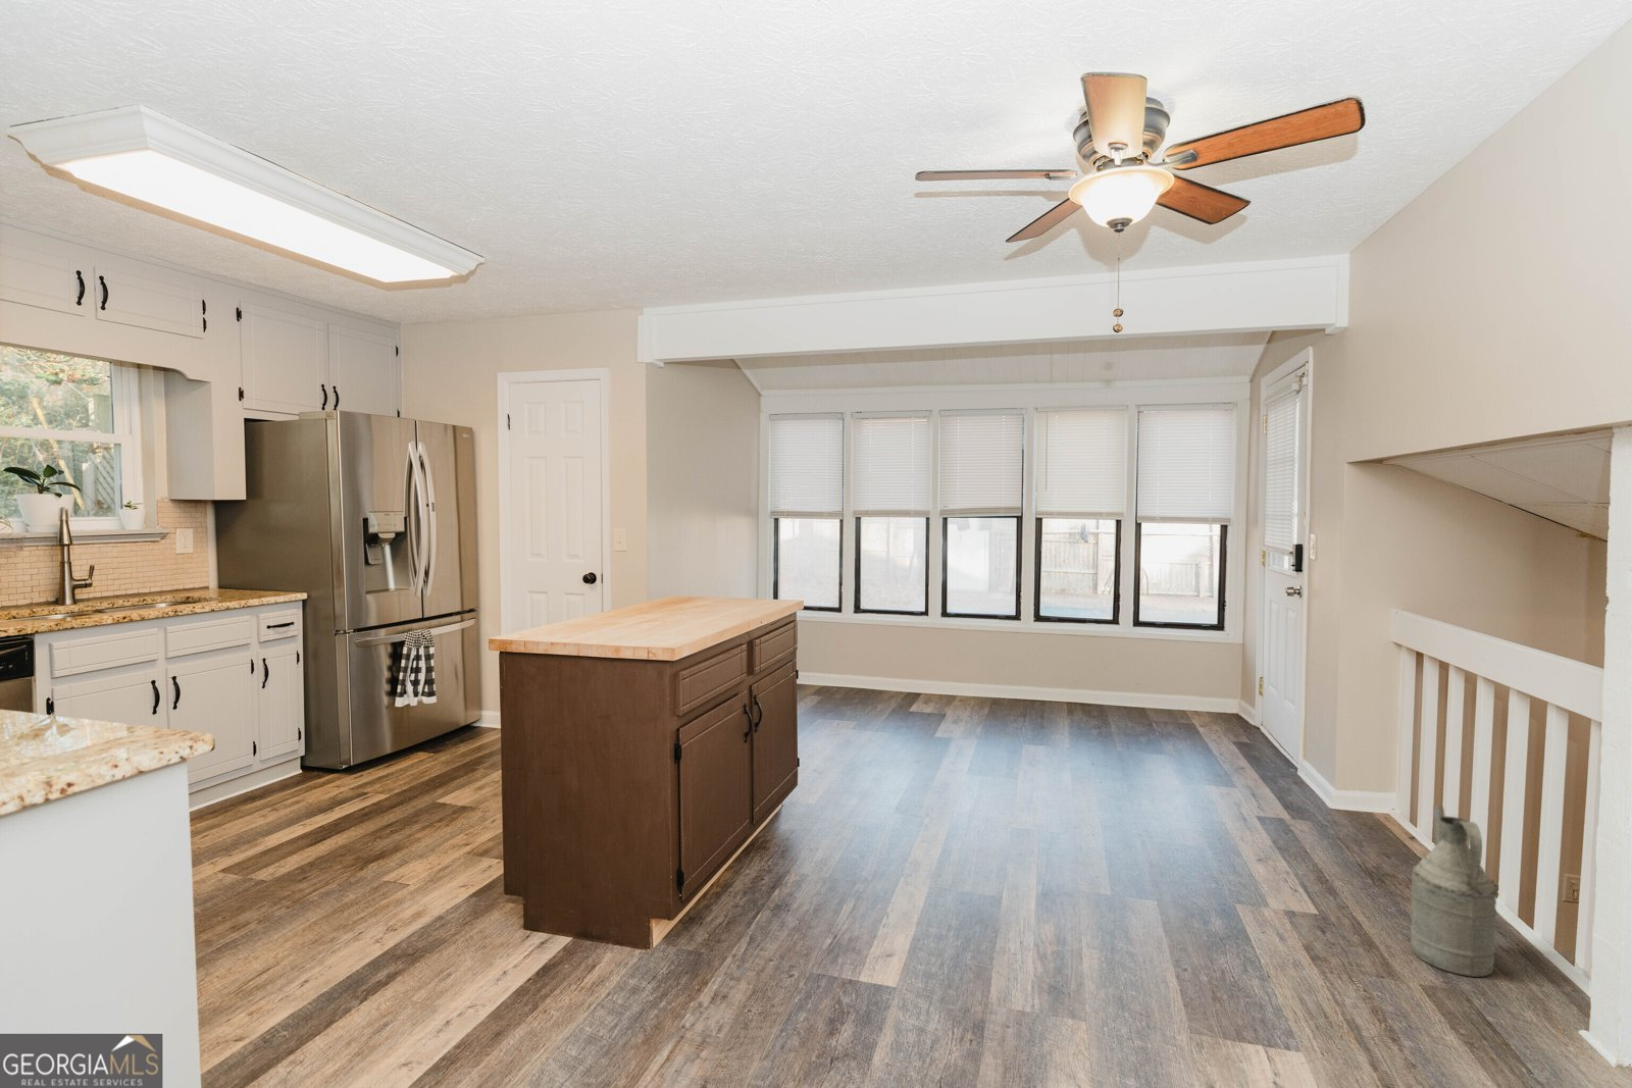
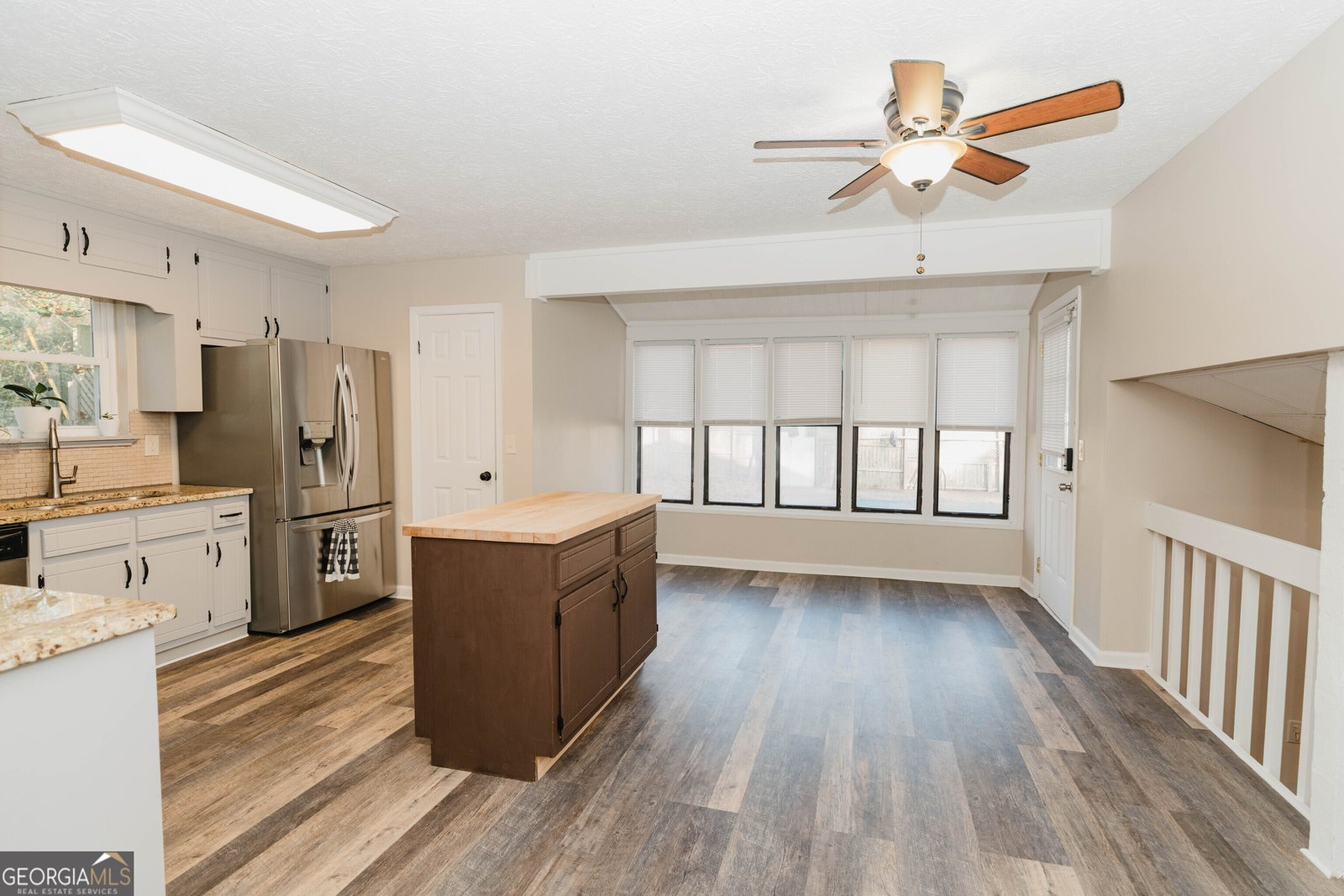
- watering can [1409,805,1501,977]
